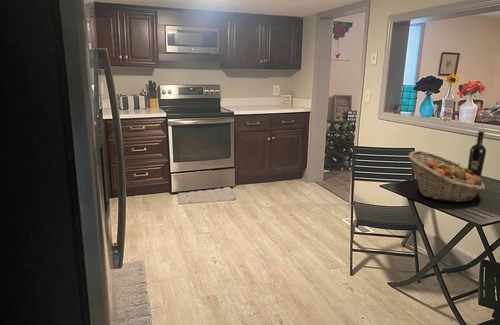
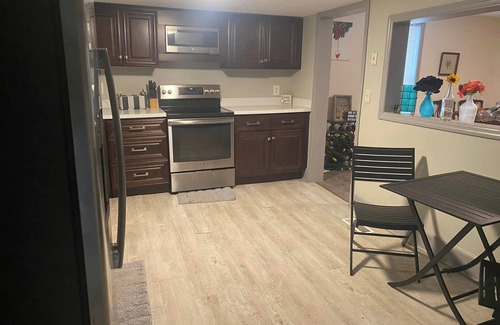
- fruit basket [408,150,486,203]
- wine bottle [467,130,487,178]
